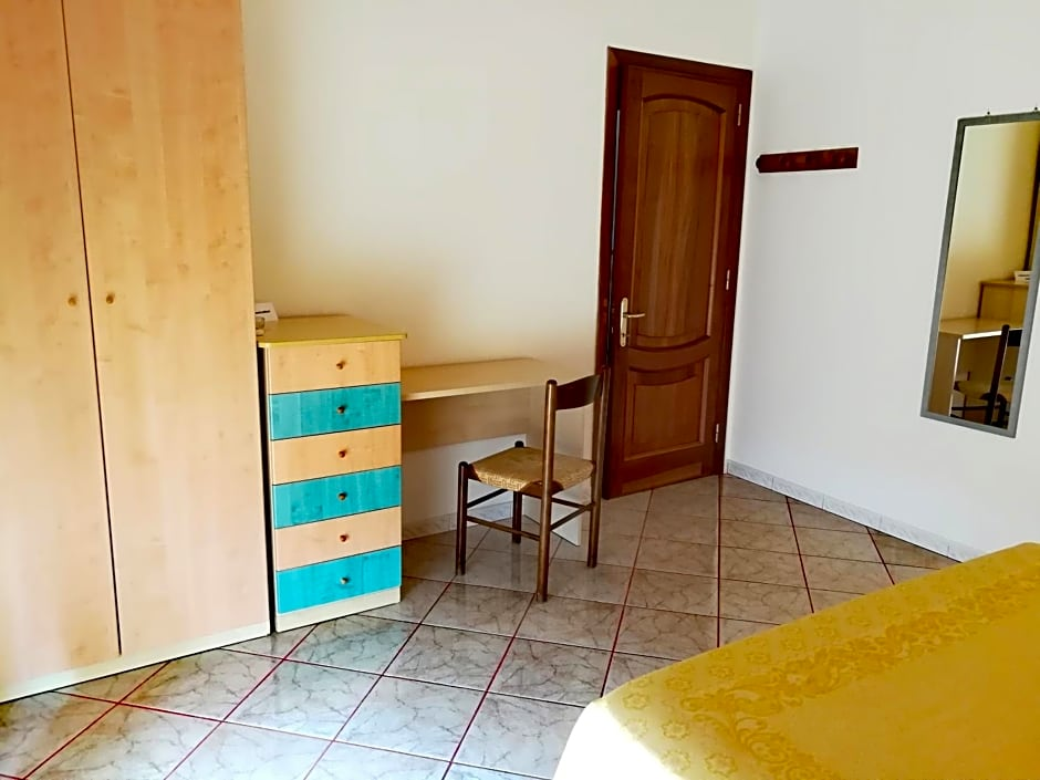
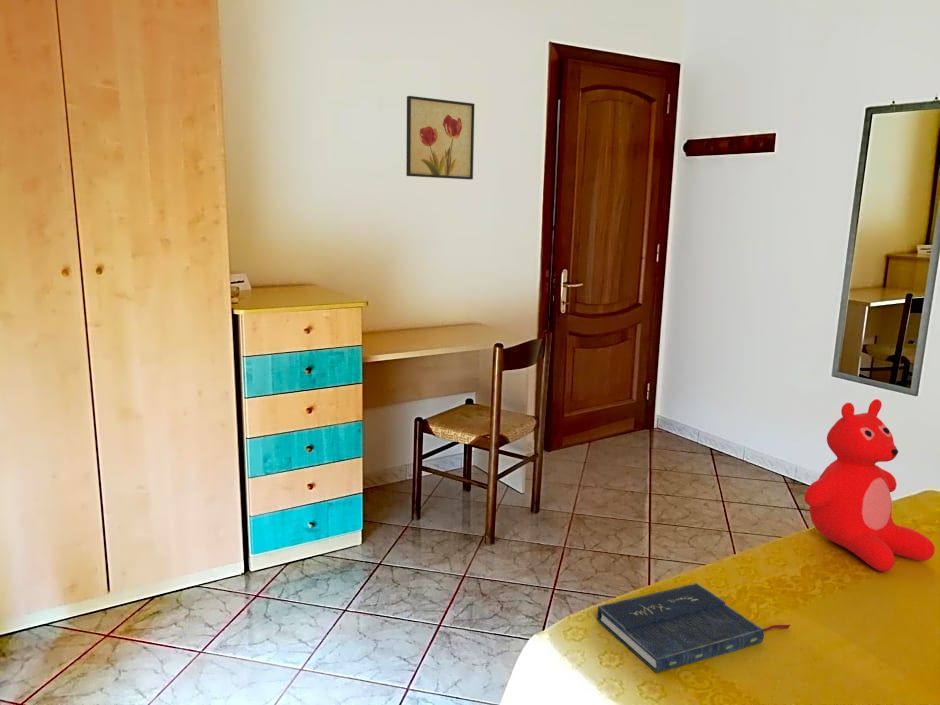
+ teddy bear [804,398,936,572]
+ wall art [405,95,476,181]
+ book [596,582,791,674]
